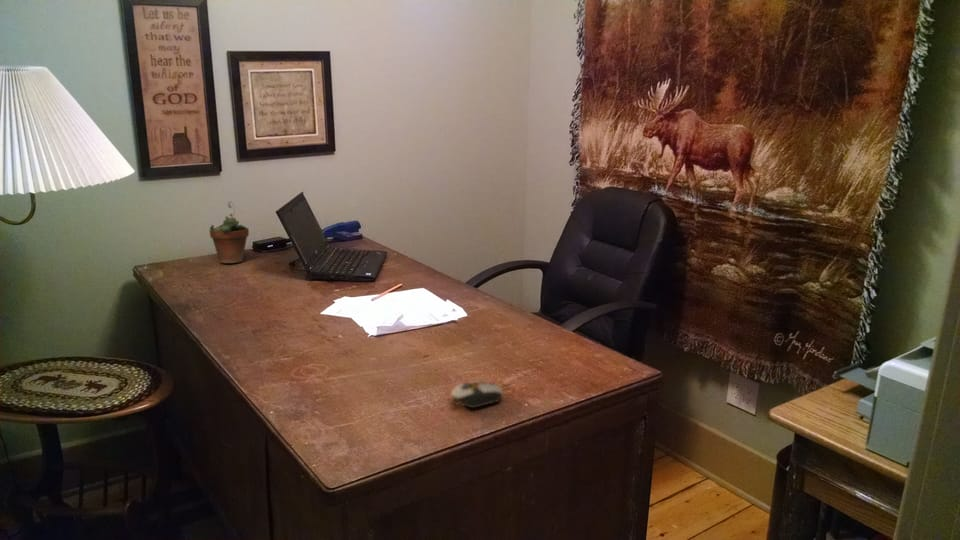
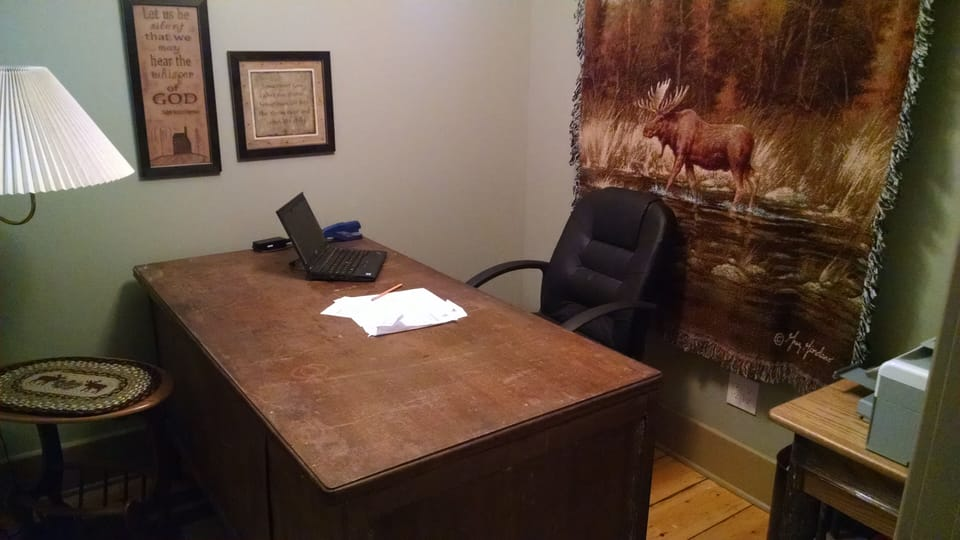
- succulent plant [208,201,250,264]
- computer mouse [450,380,511,409]
